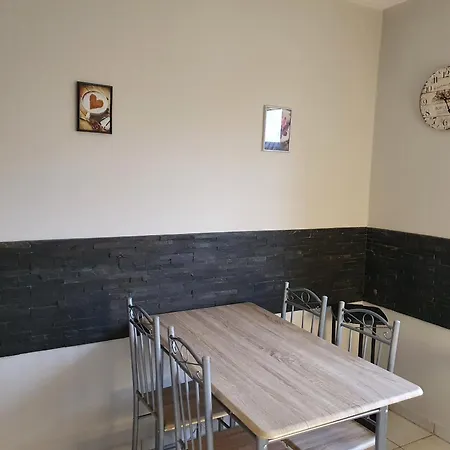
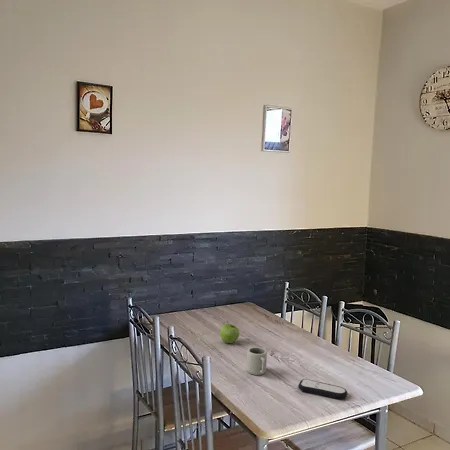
+ remote control [297,378,348,400]
+ cup [245,346,268,376]
+ fruit [220,323,241,344]
